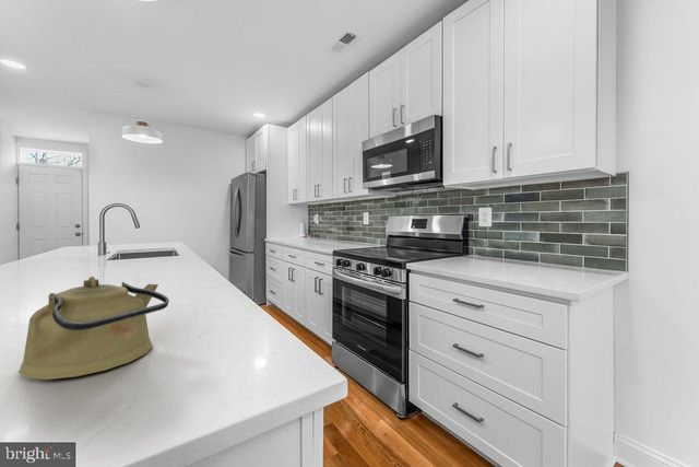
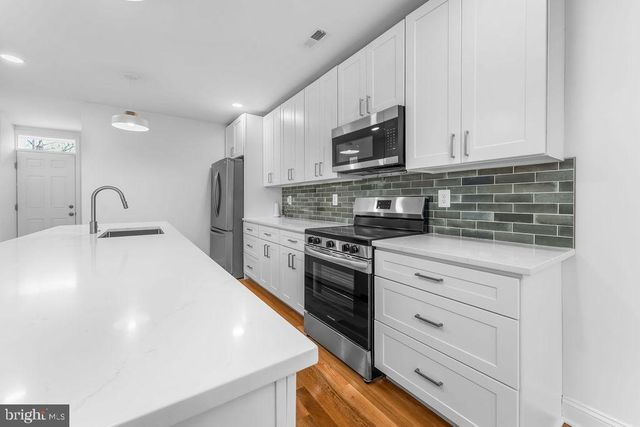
- kettle [17,276,170,381]
